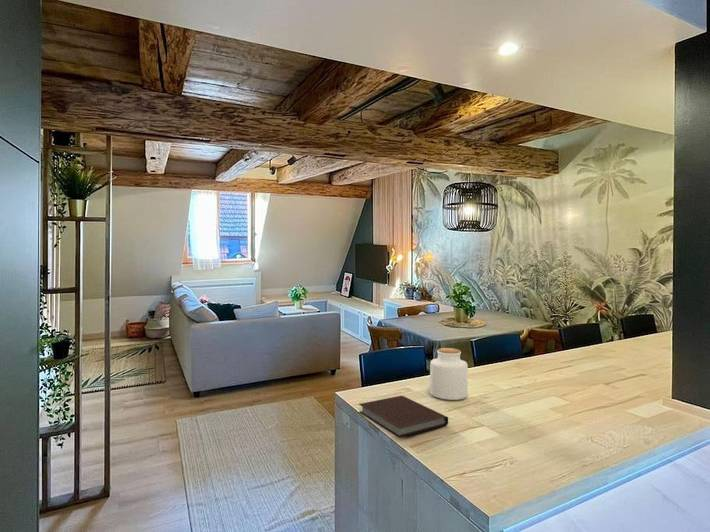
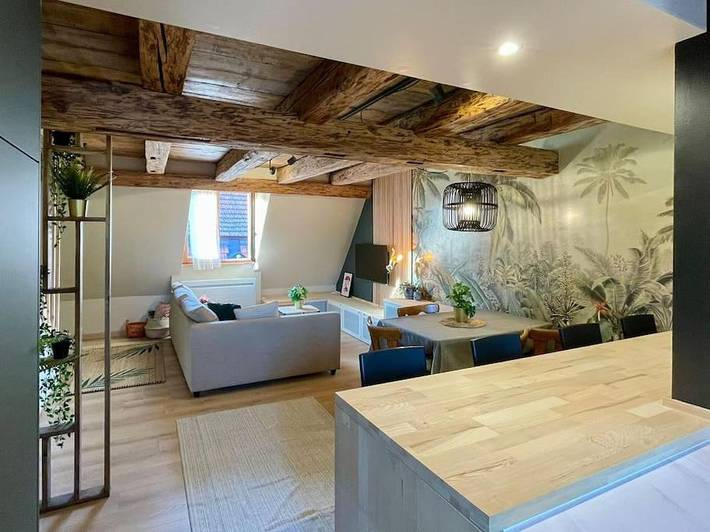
- notebook [358,395,449,439]
- jar [429,347,469,401]
